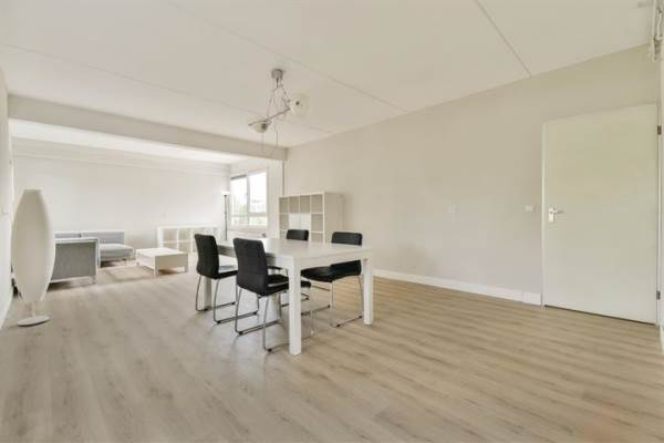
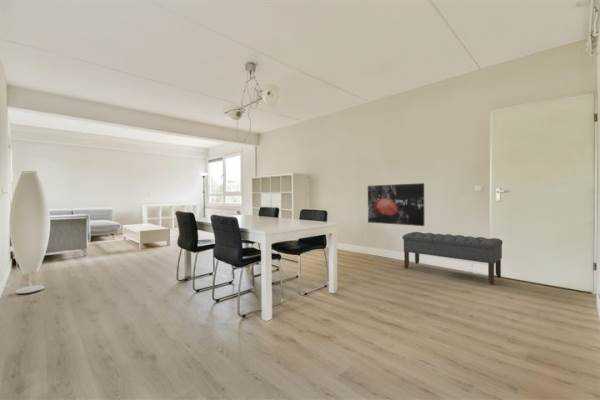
+ wall art [367,182,425,227]
+ bench [402,231,504,285]
